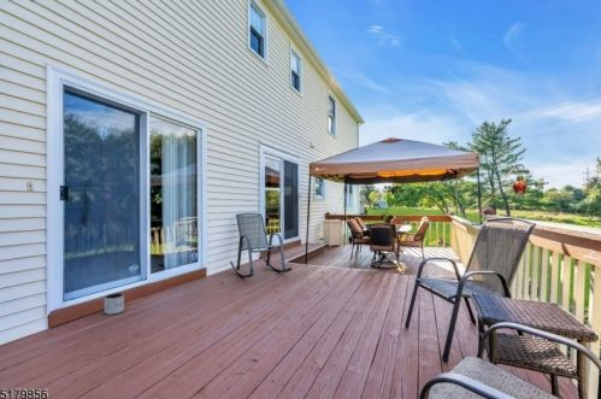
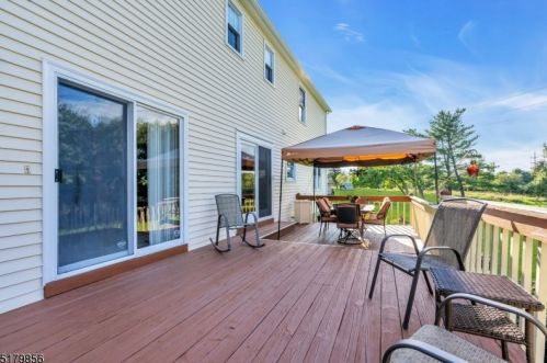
- planter [104,292,125,316]
